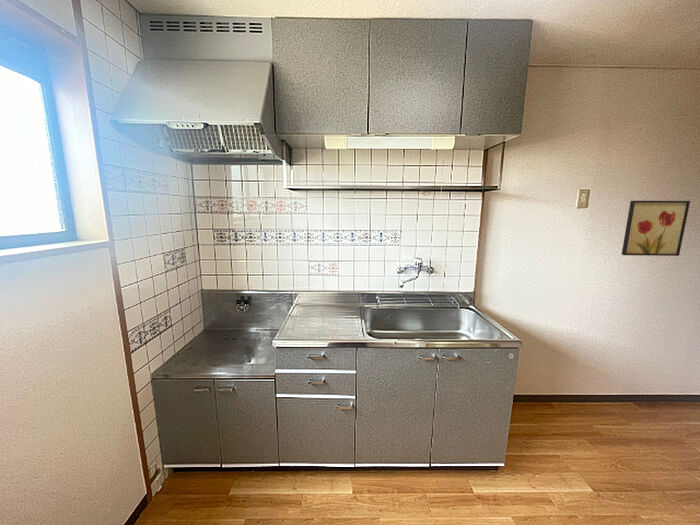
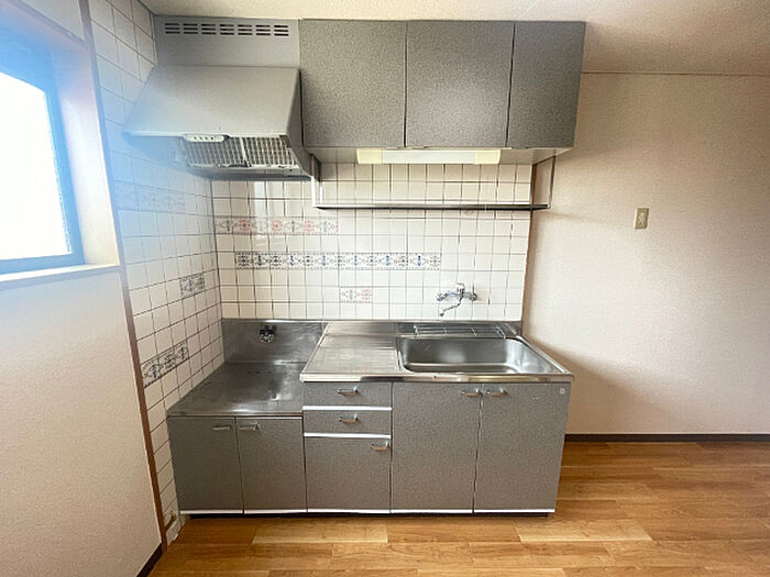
- wall art [621,200,691,257]
